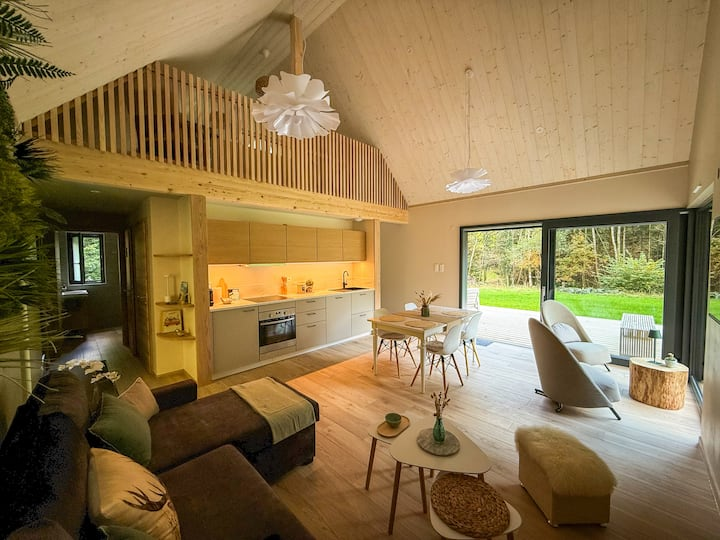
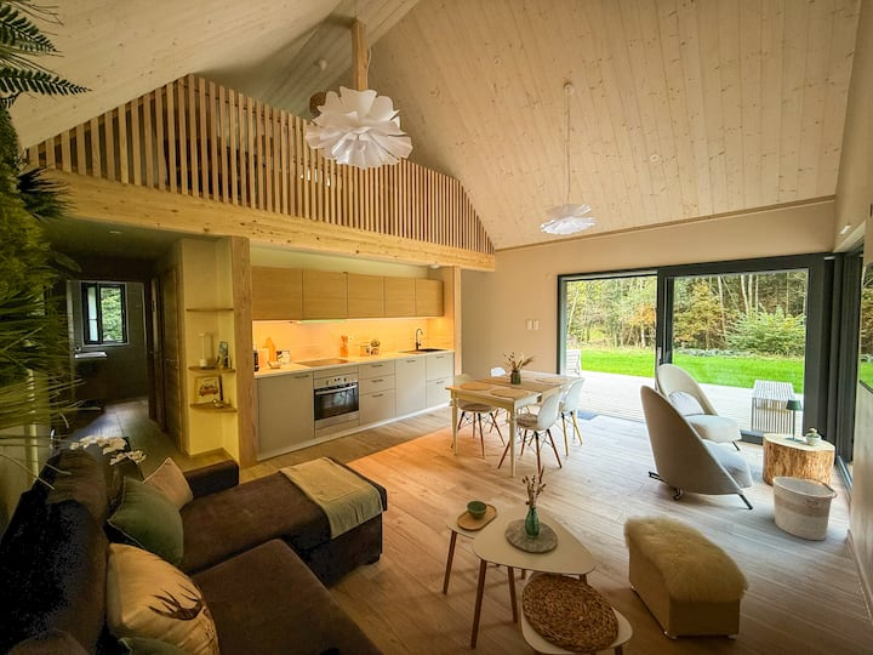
+ bucket [771,475,838,541]
